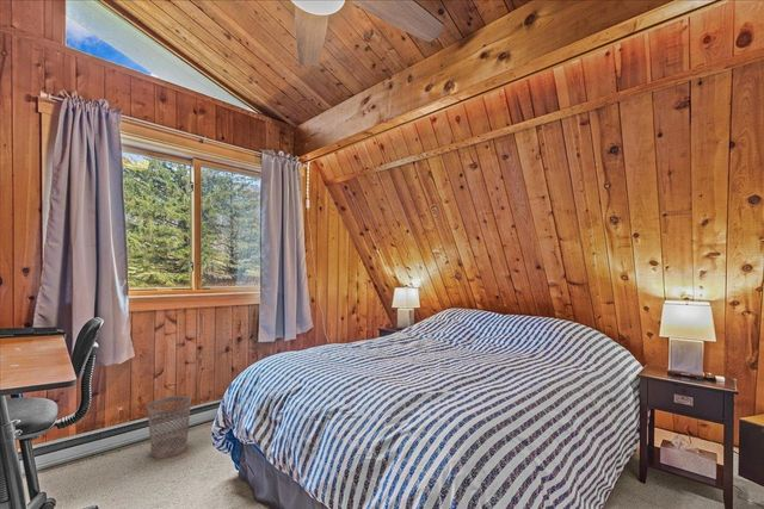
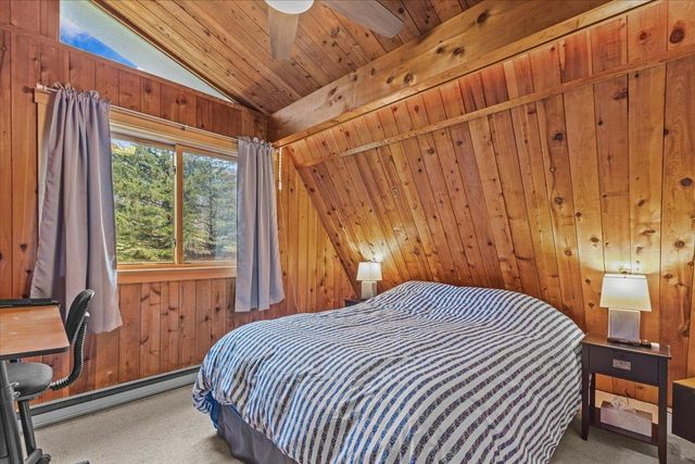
- wastebasket [146,395,192,459]
